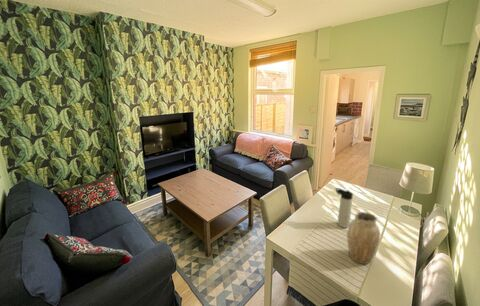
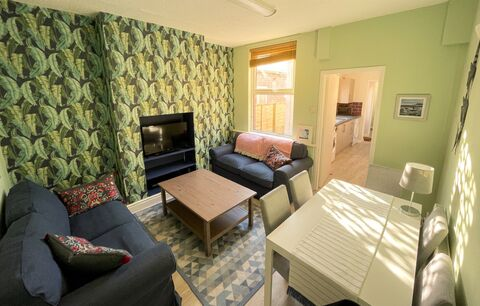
- thermos bottle [334,187,354,229]
- vase [346,211,381,265]
